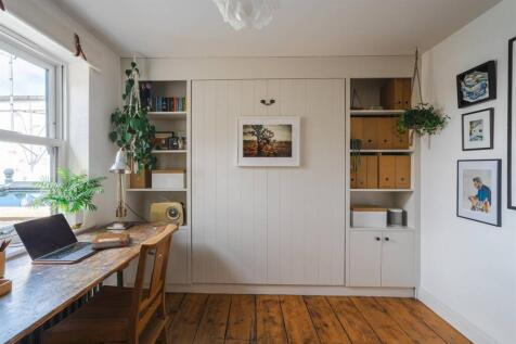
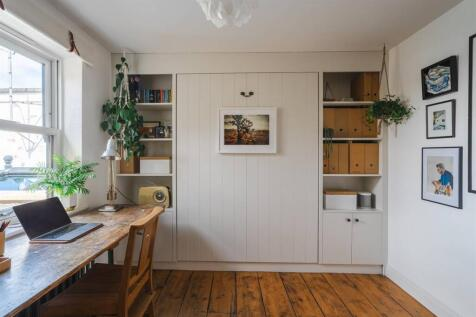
- notebook [90,231,131,251]
